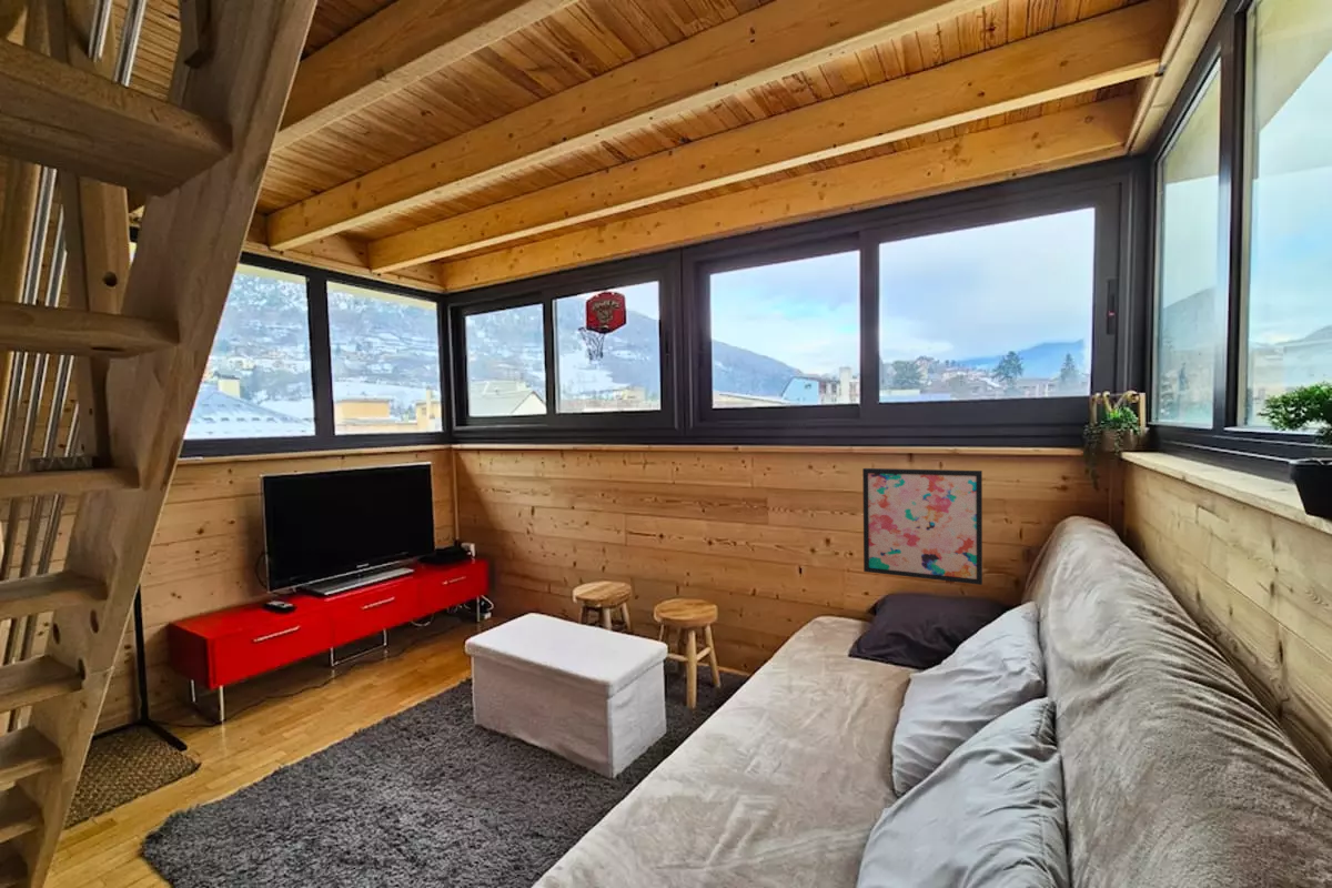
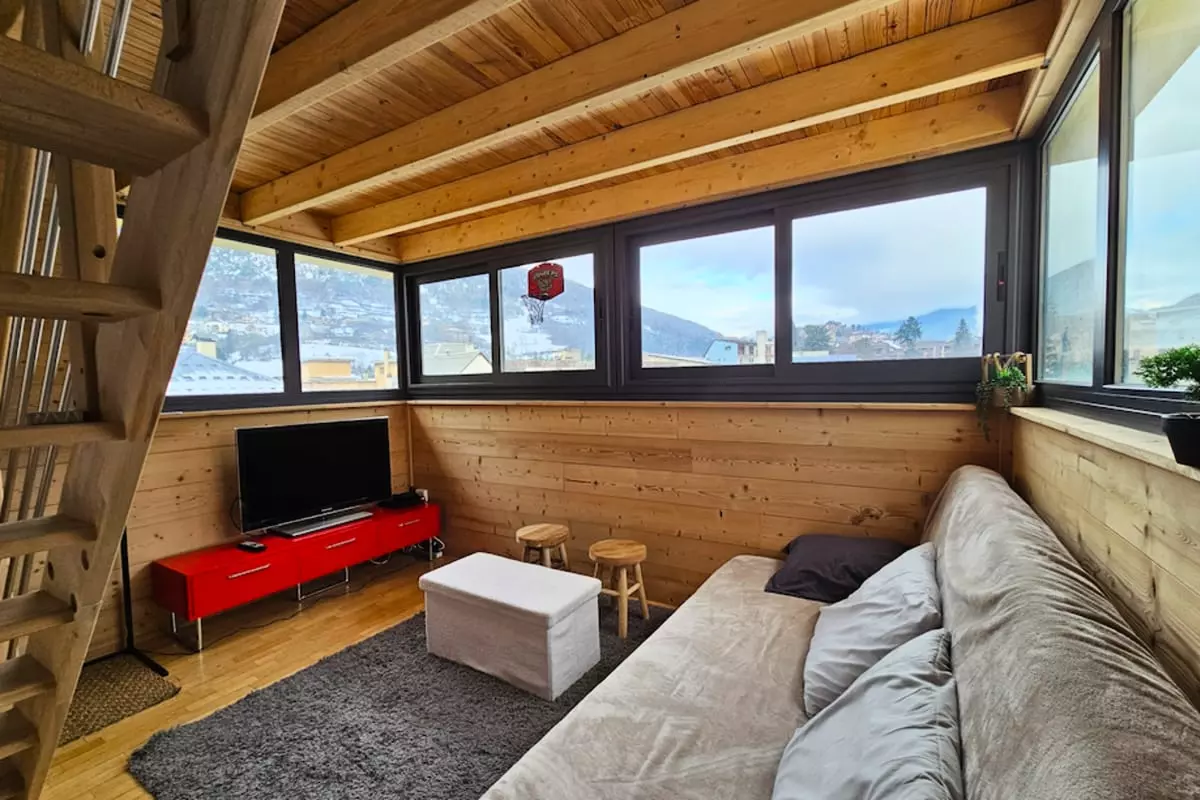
- wall art [861,467,983,586]
